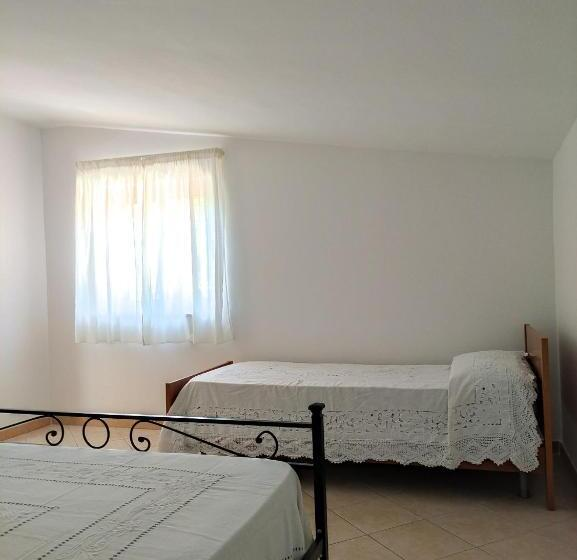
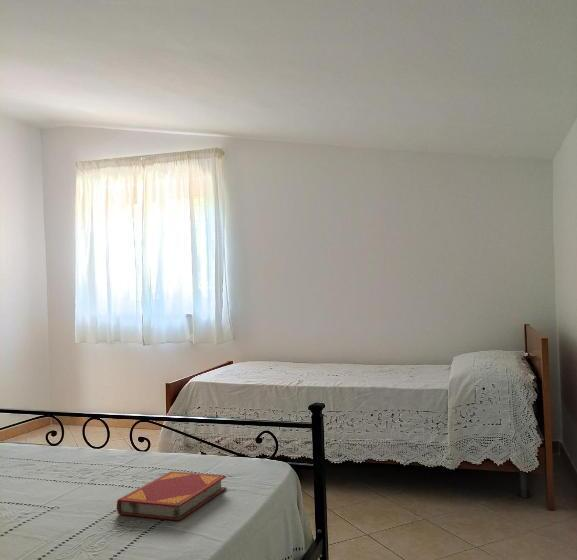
+ hardback book [116,471,228,522]
